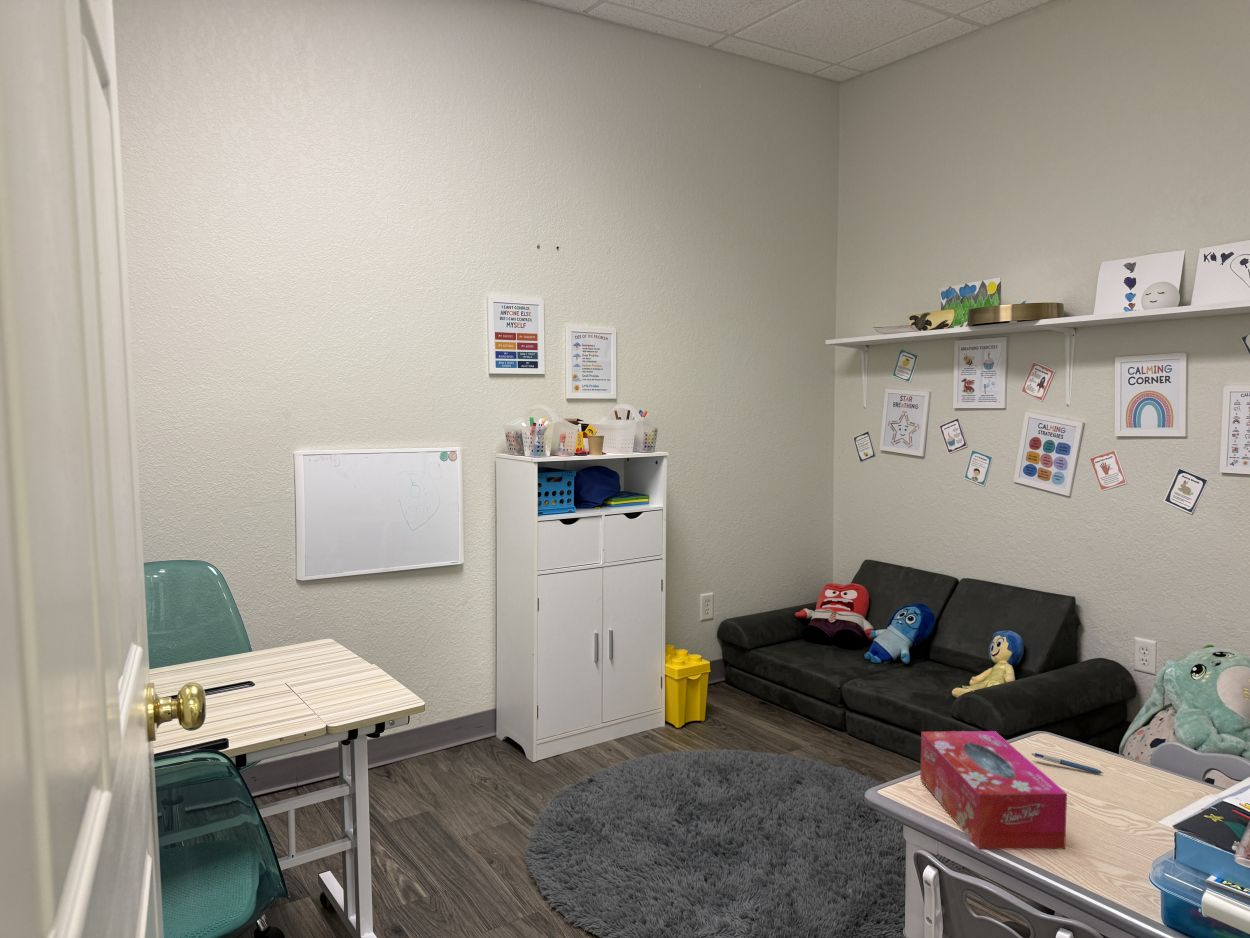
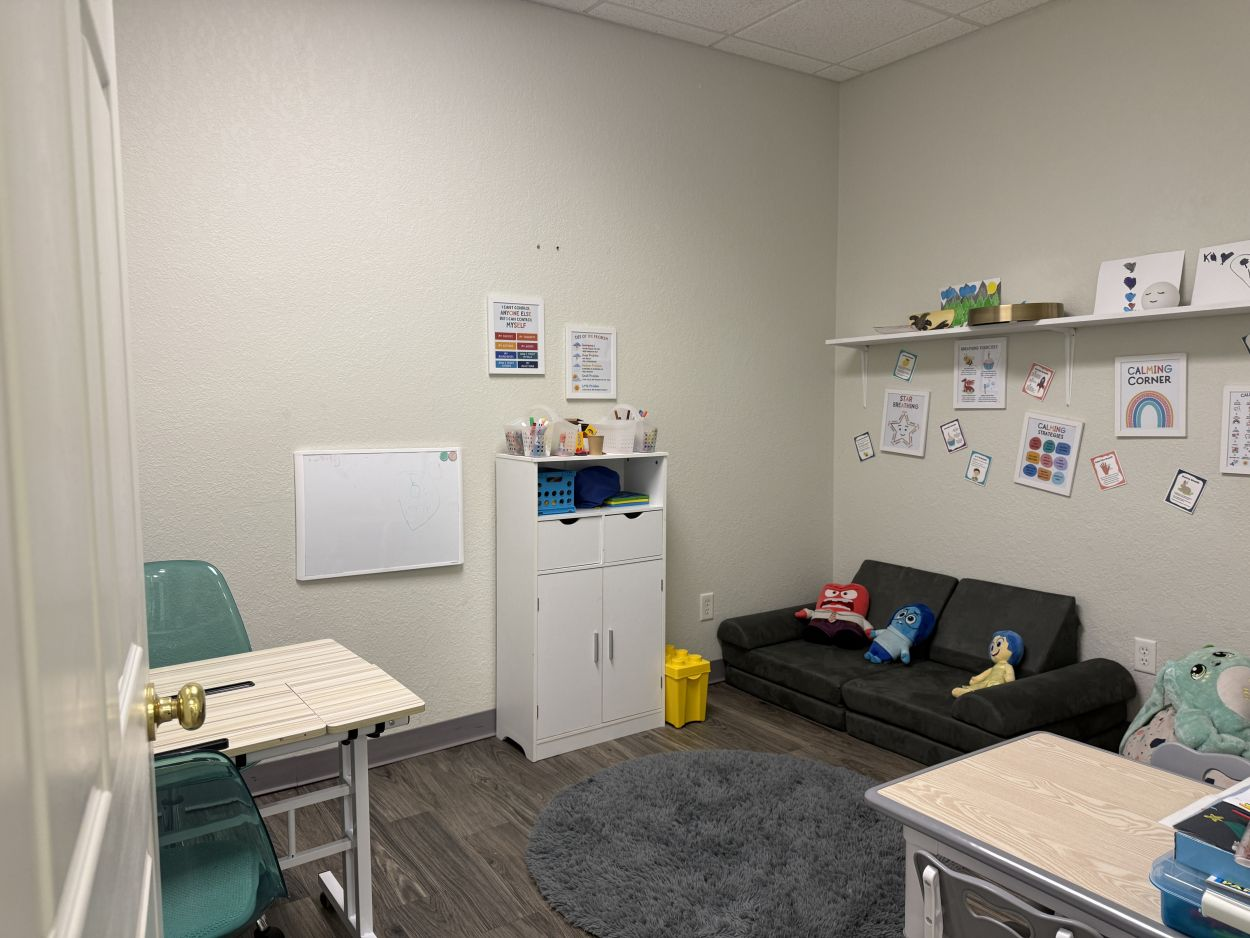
- pen [1031,752,1104,775]
- tissue box [919,730,1068,850]
